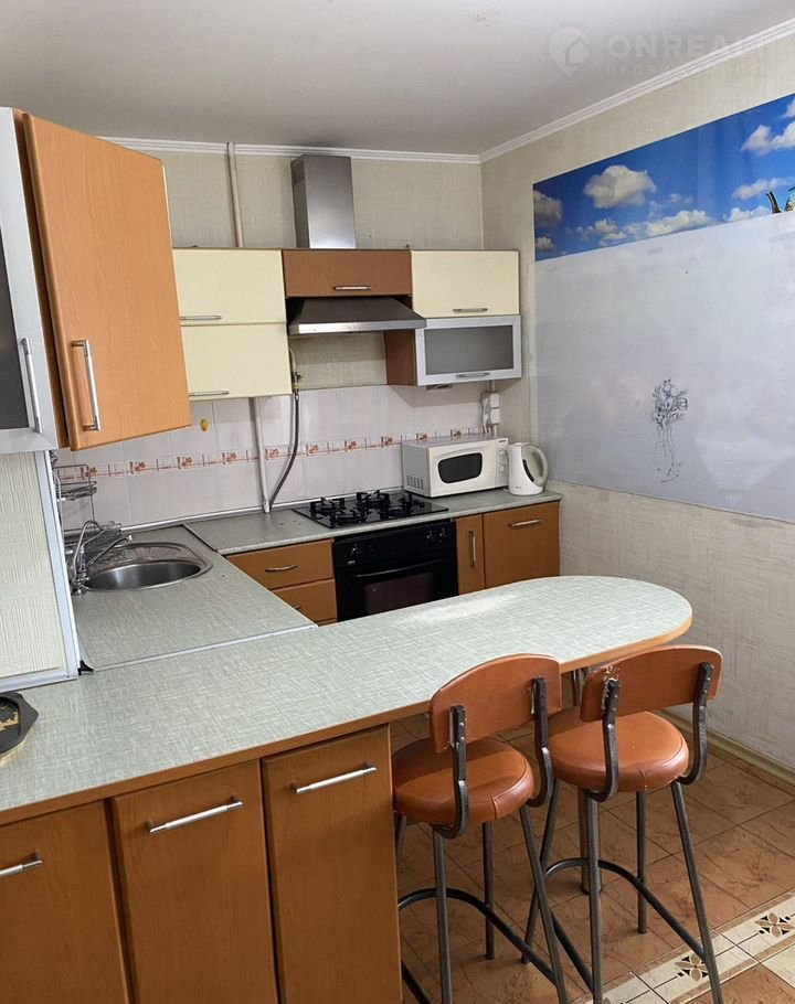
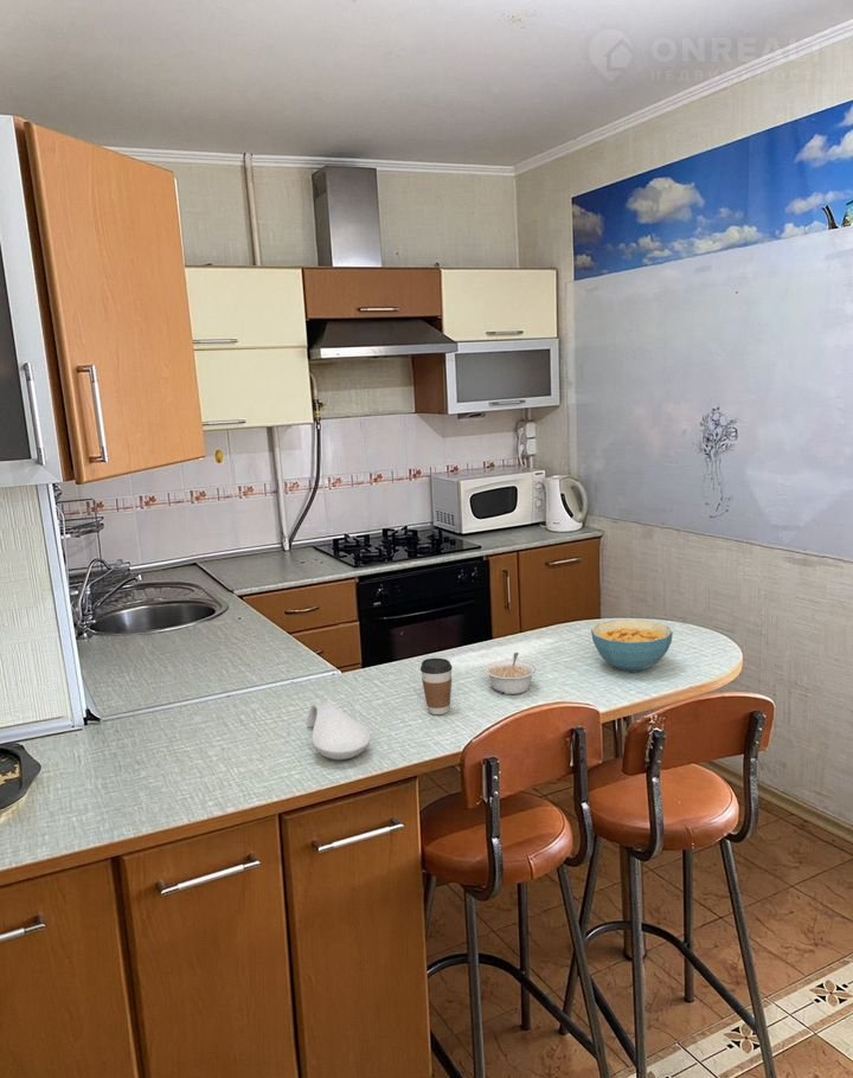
+ coffee cup [419,657,454,716]
+ cereal bowl [590,620,674,673]
+ spoon rest [307,700,372,761]
+ legume [483,652,538,695]
